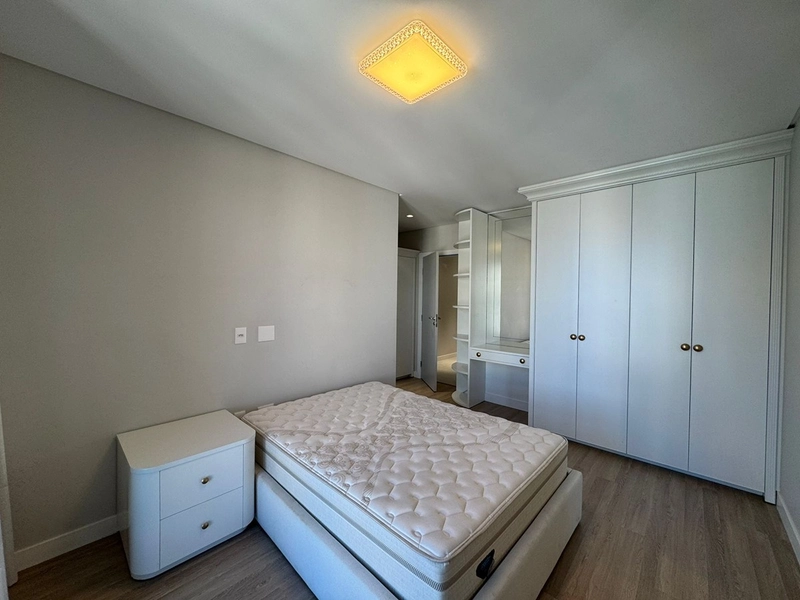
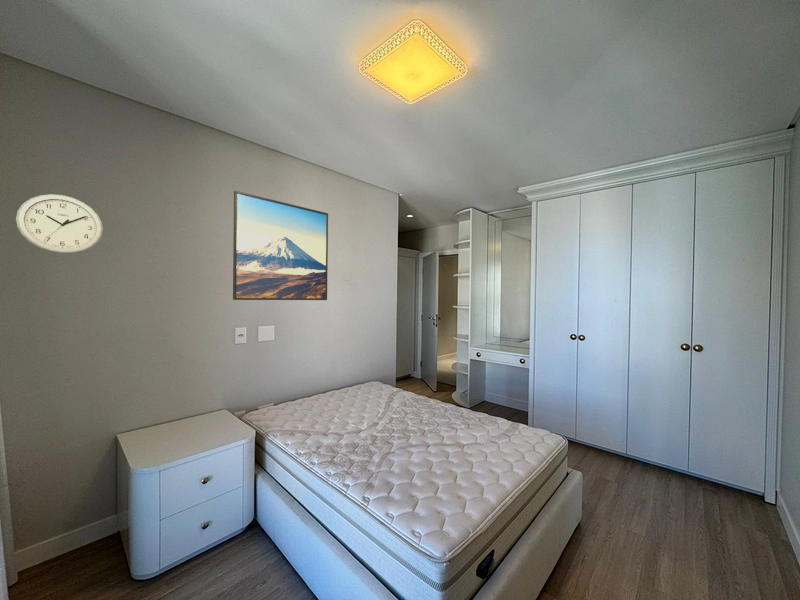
+ wall clock [15,193,104,255]
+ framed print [232,190,329,301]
